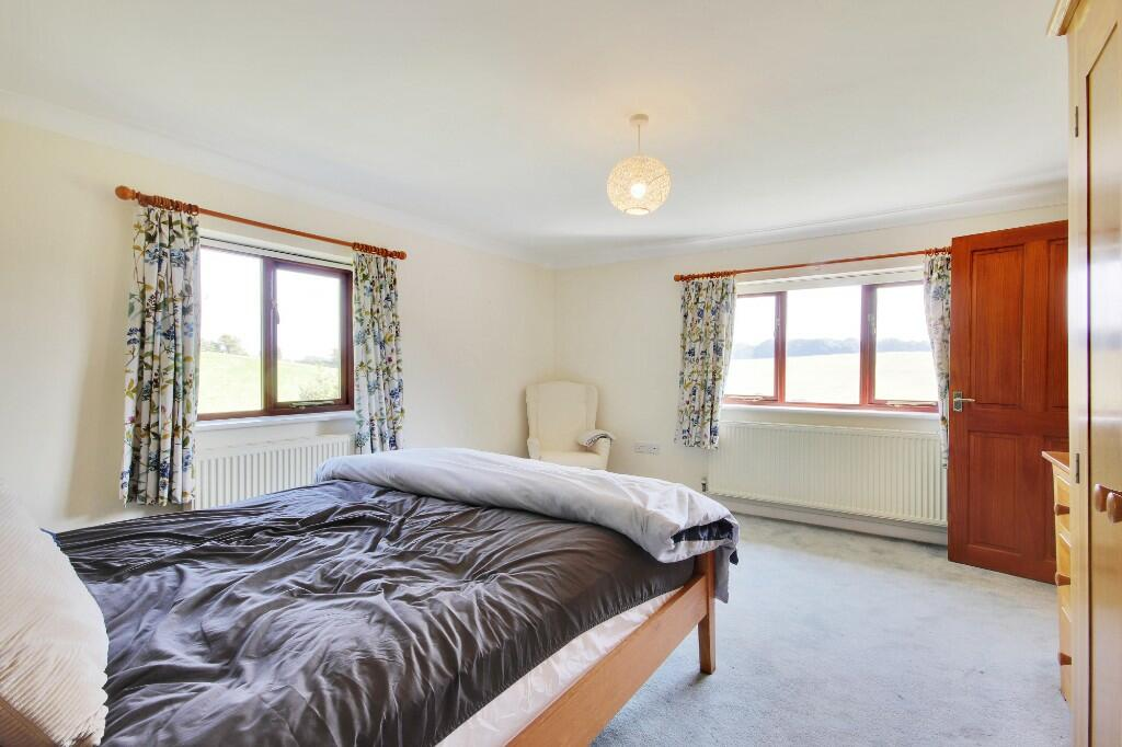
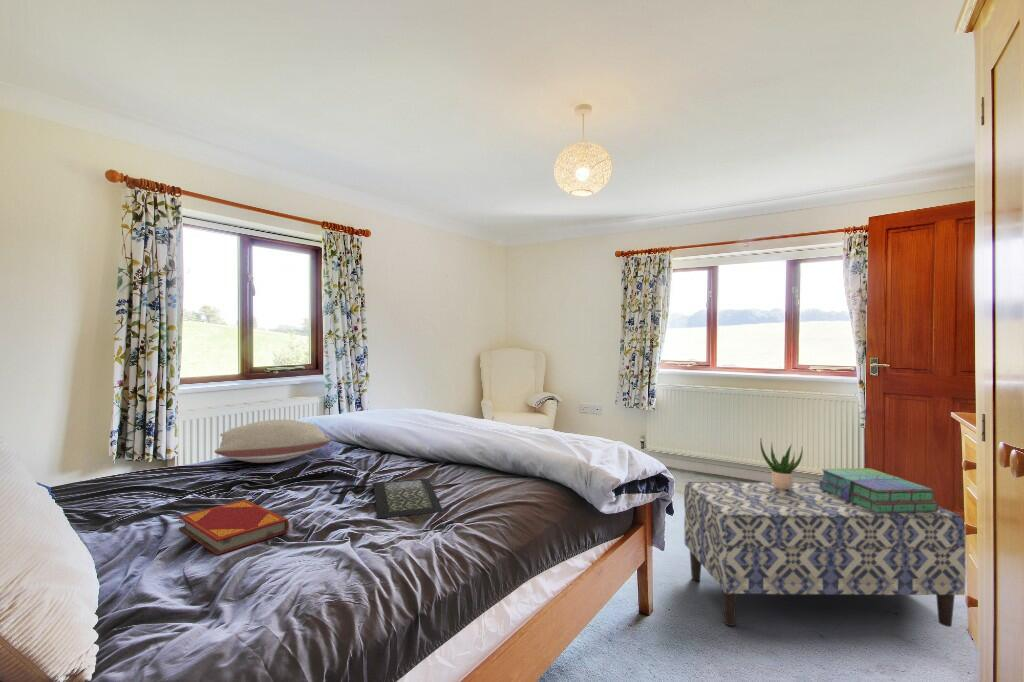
+ clutch bag [329,477,445,520]
+ hardback book [178,498,290,556]
+ potted plant [759,439,803,489]
+ bench [683,481,967,628]
+ pillow [213,418,332,464]
+ stack of books [817,467,940,513]
